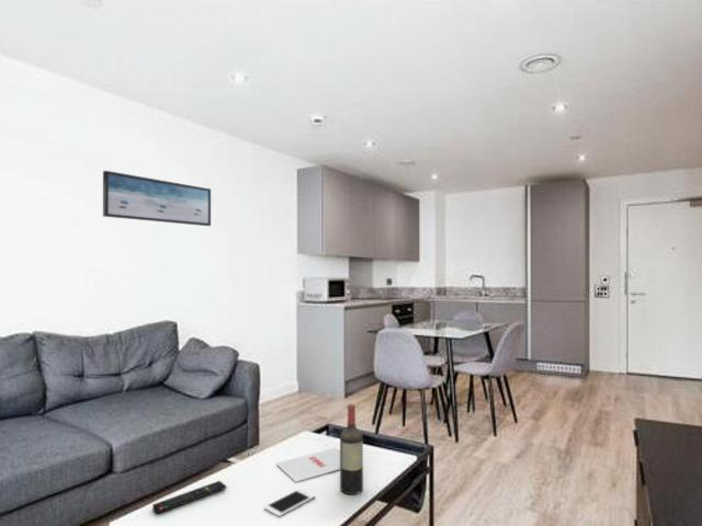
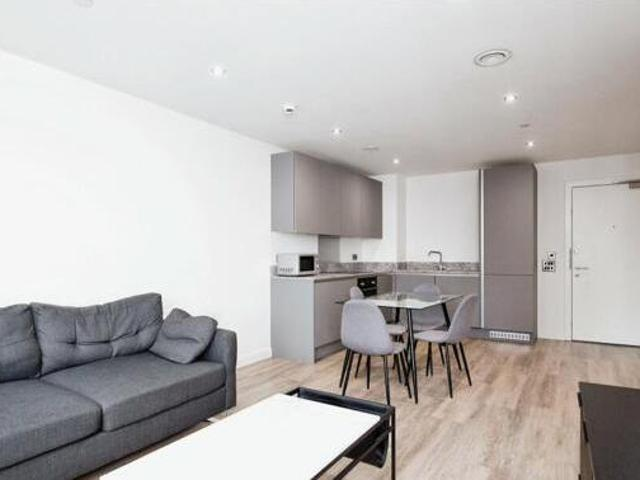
- wine bottle [339,403,364,495]
- cell phone [263,488,316,517]
- remote control [151,480,227,515]
- wall art [102,170,212,227]
- magazine [275,447,340,483]
